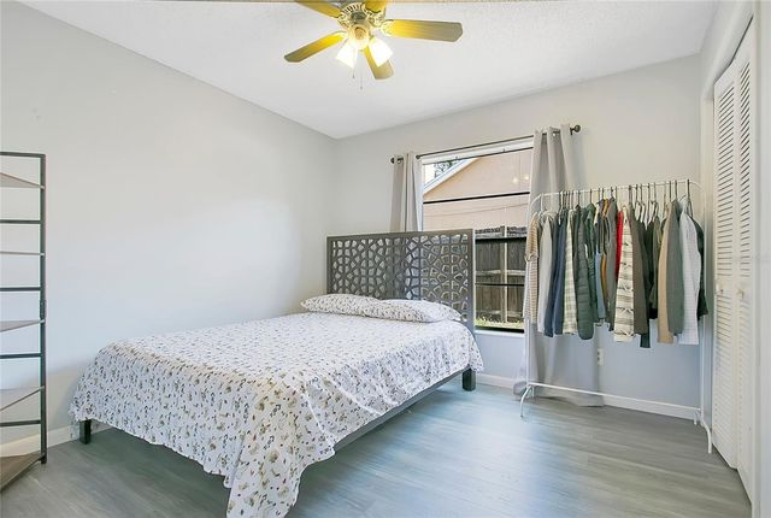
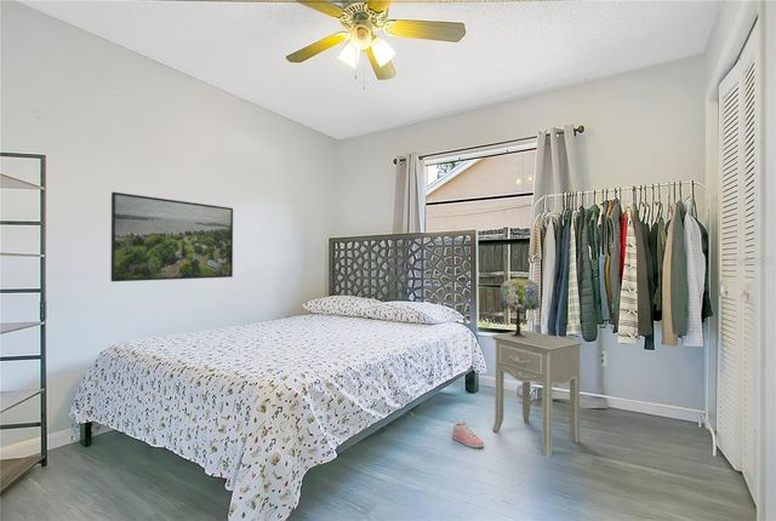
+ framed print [110,191,234,282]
+ nightstand [490,330,584,458]
+ table lamp [500,276,541,338]
+ sneaker [451,422,485,448]
